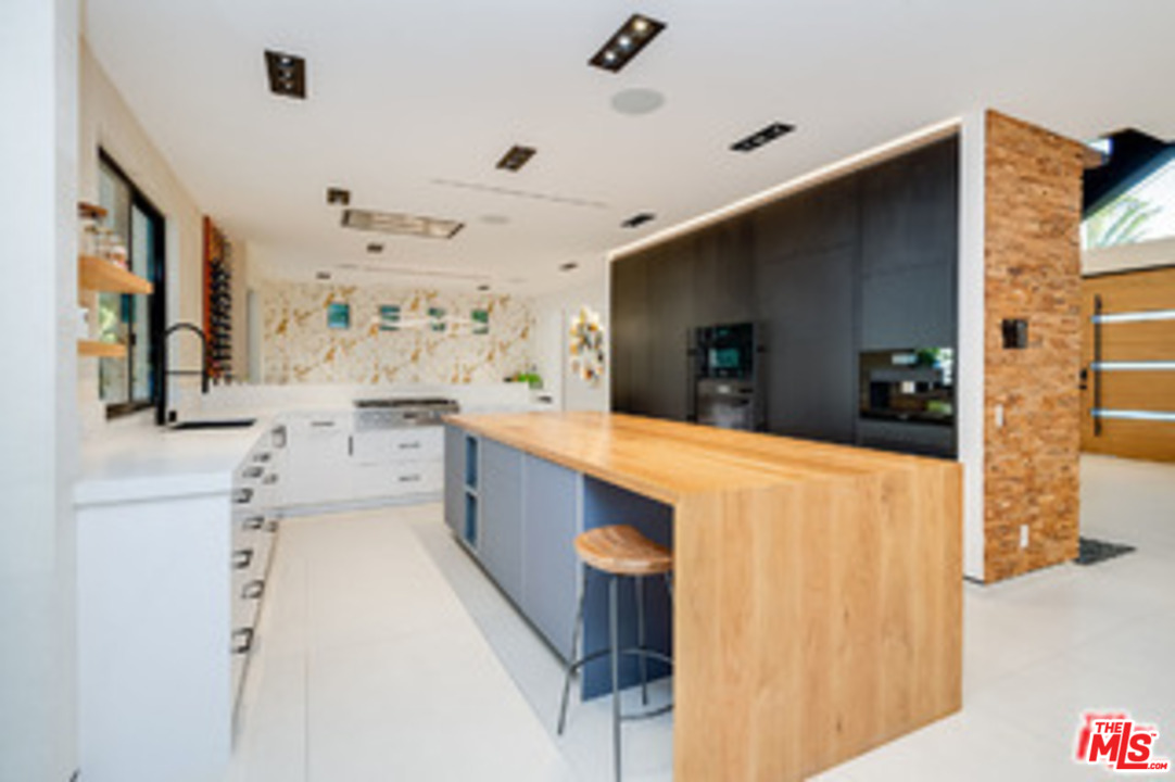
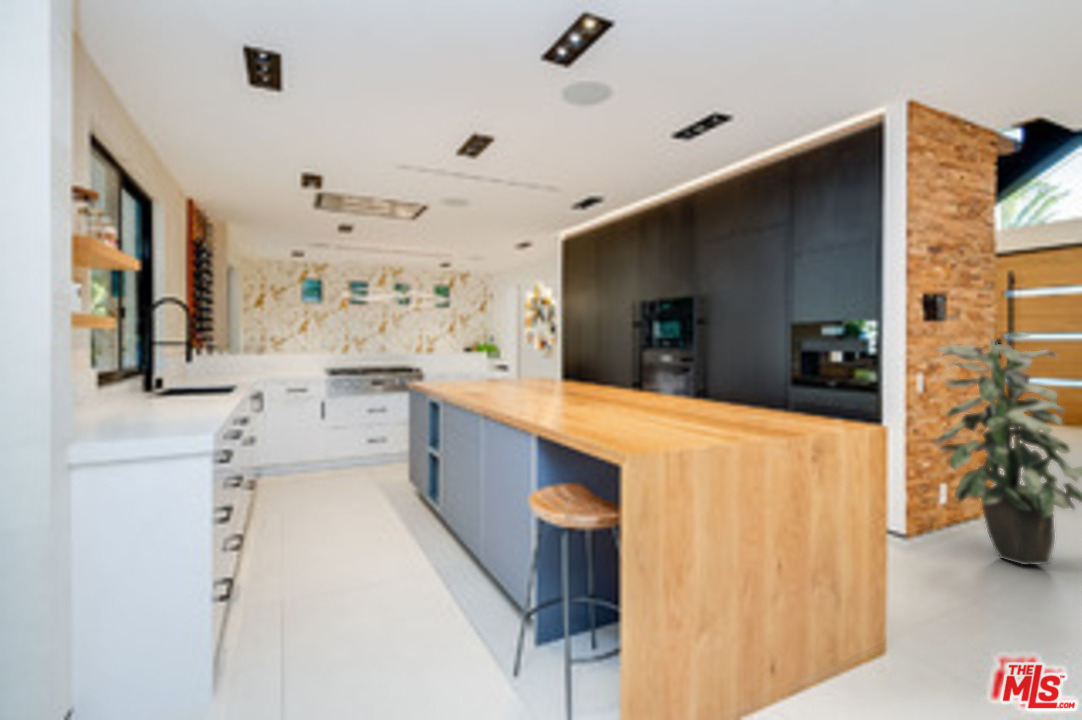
+ indoor plant [934,331,1082,566]
